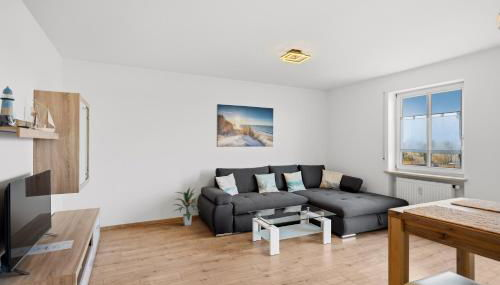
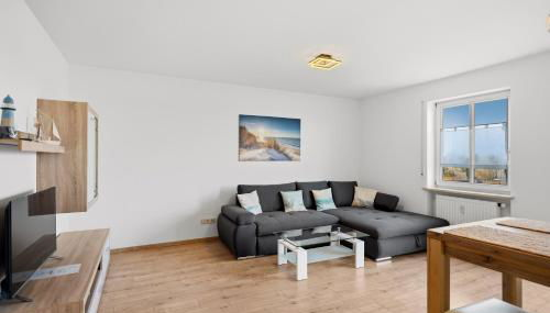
- indoor plant [172,187,201,227]
